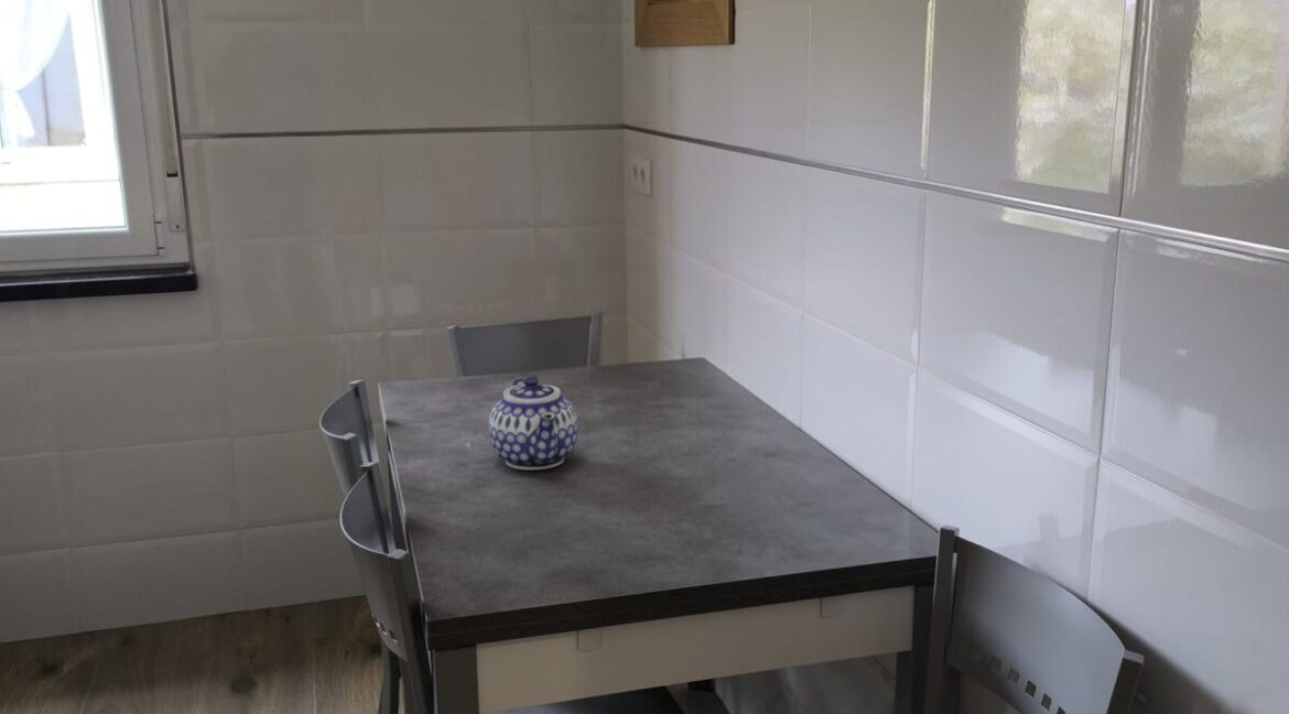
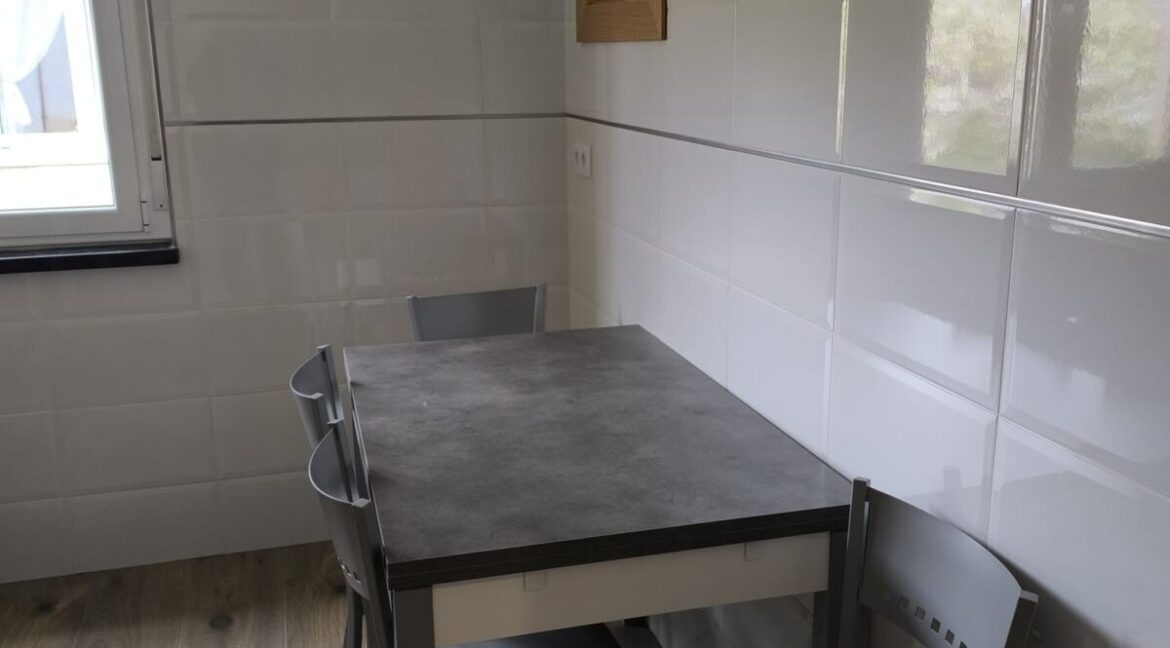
- teapot [488,375,579,470]
